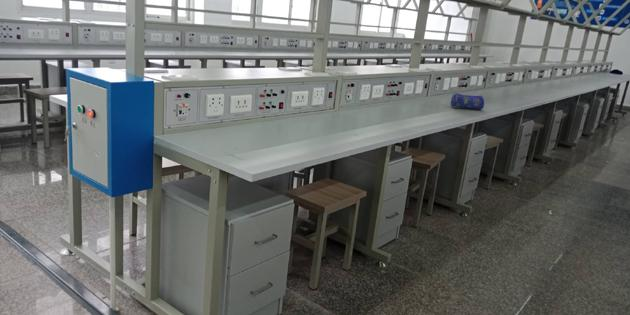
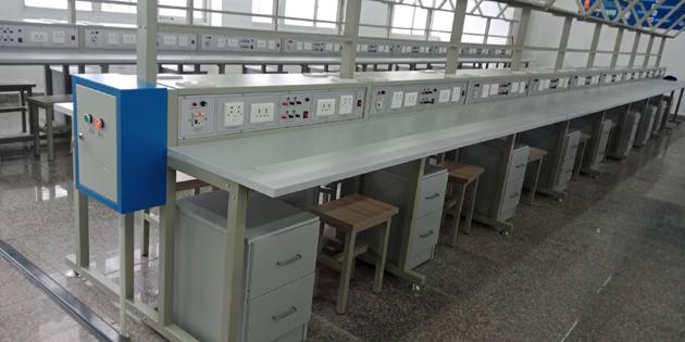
- pencil case [450,92,485,111]
